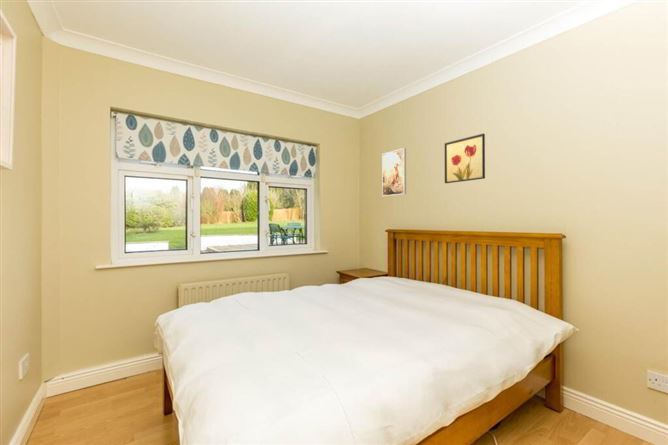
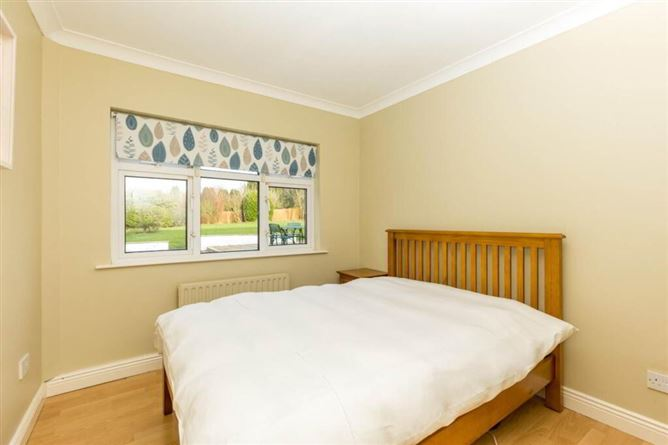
- wall art [444,133,486,184]
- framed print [381,147,407,197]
